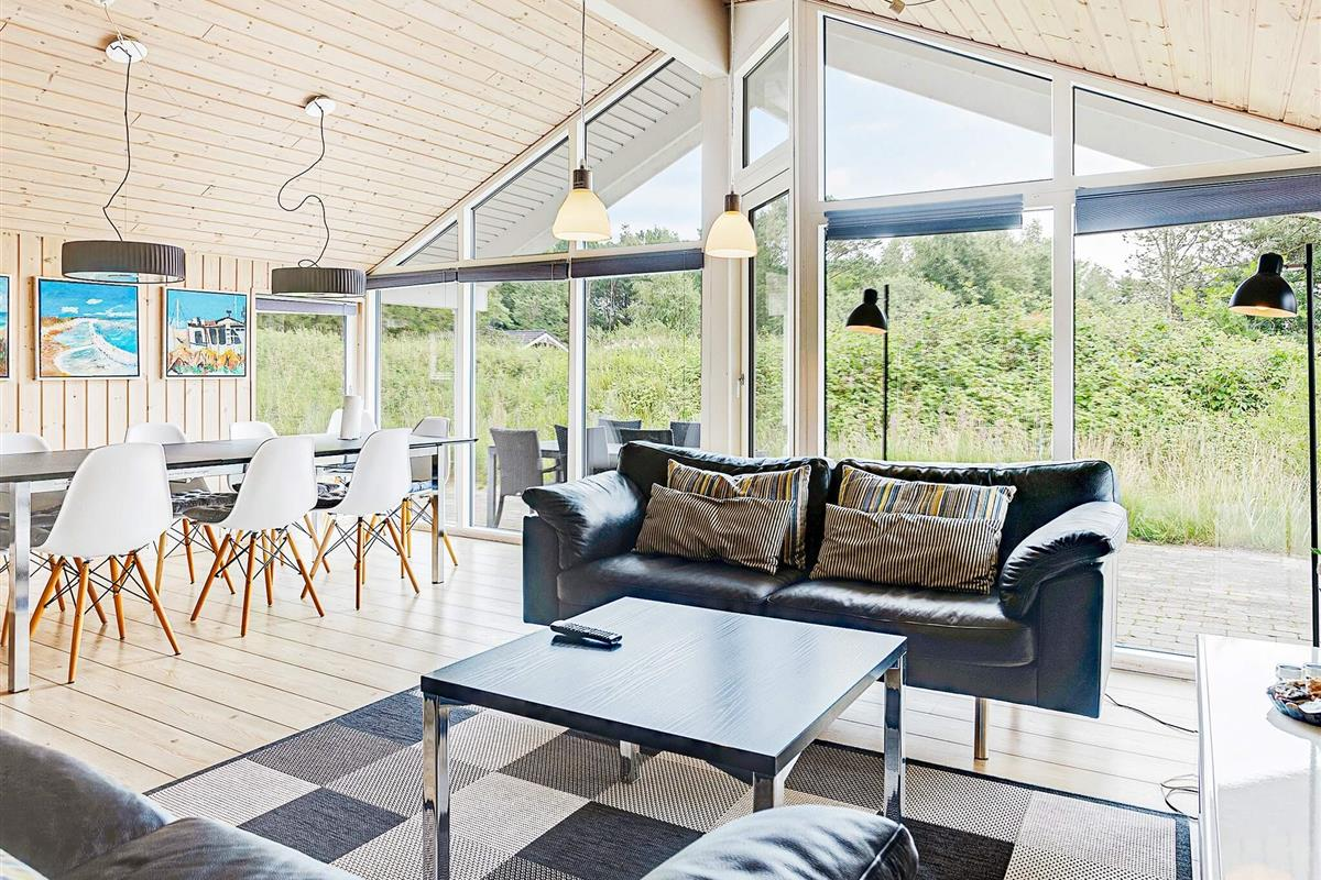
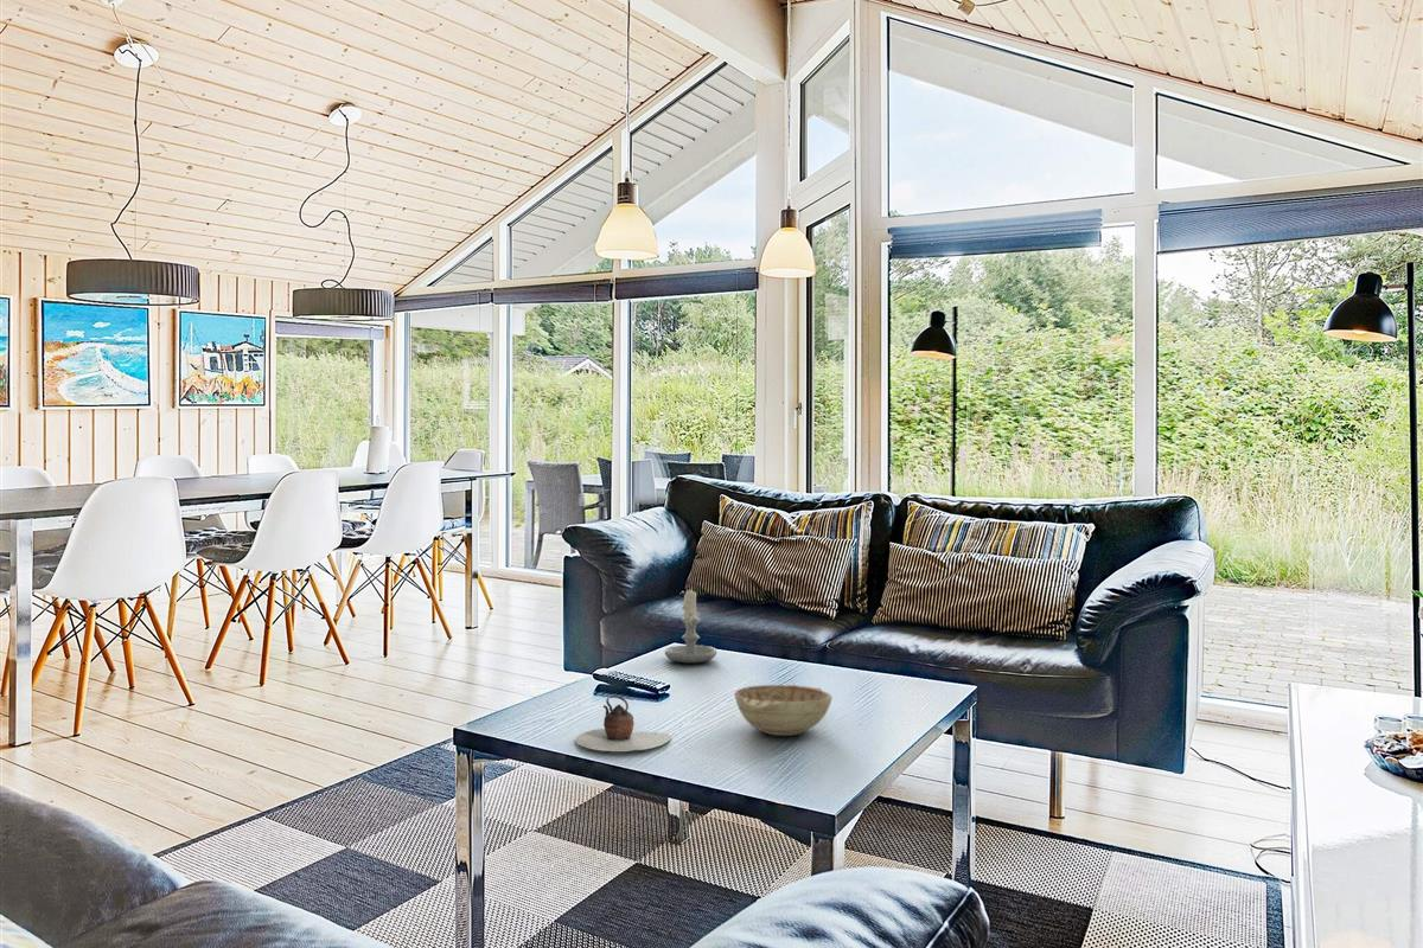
+ candle [664,587,717,664]
+ decorative bowl [733,684,834,737]
+ teapot [574,694,671,752]
